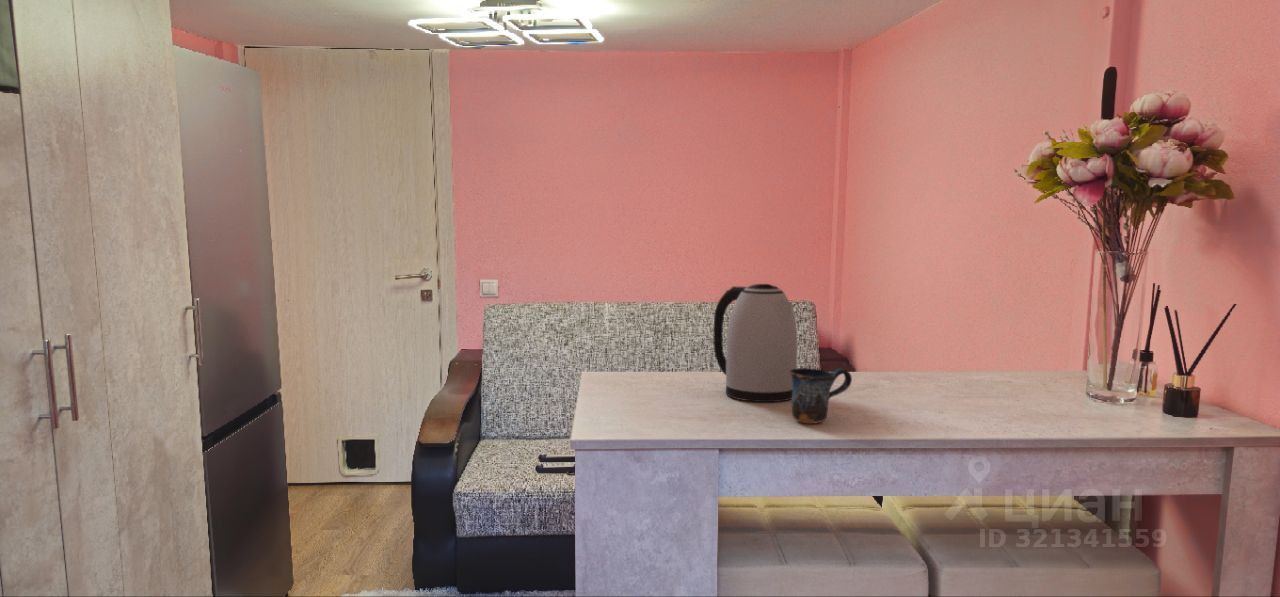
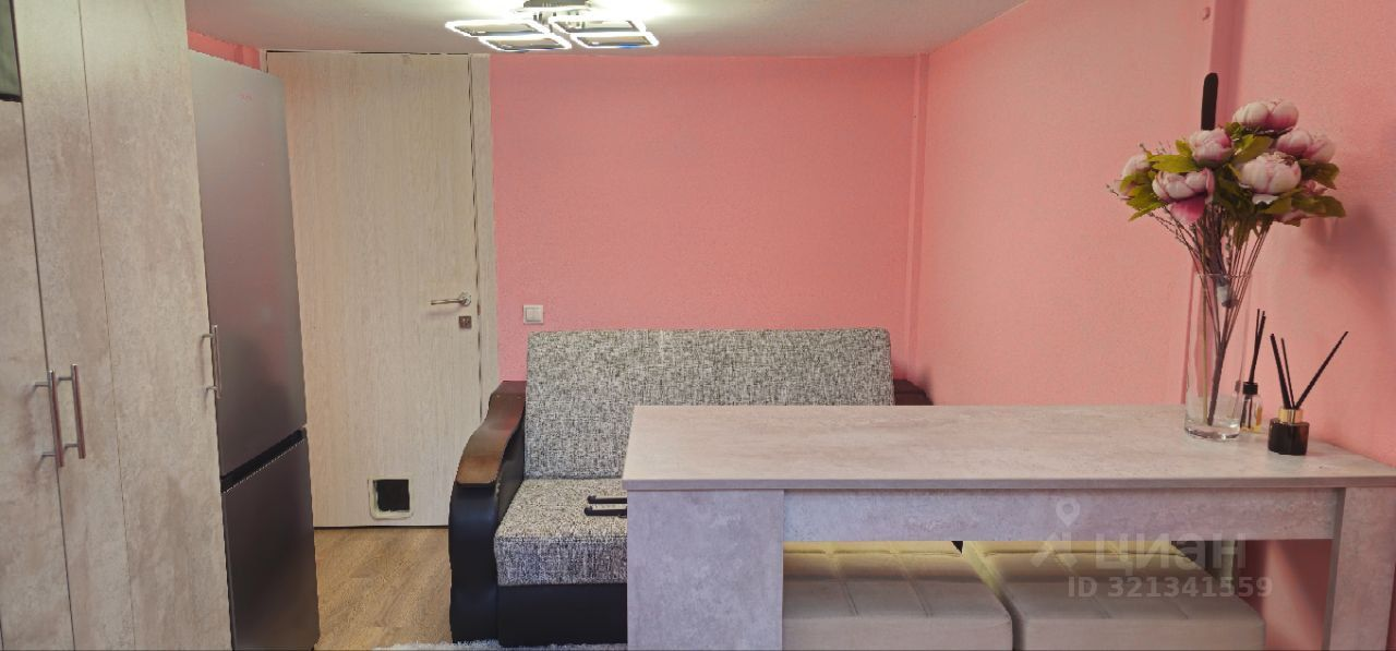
- mug [790,367,853,425]
- kettle [713,283,798,403]
